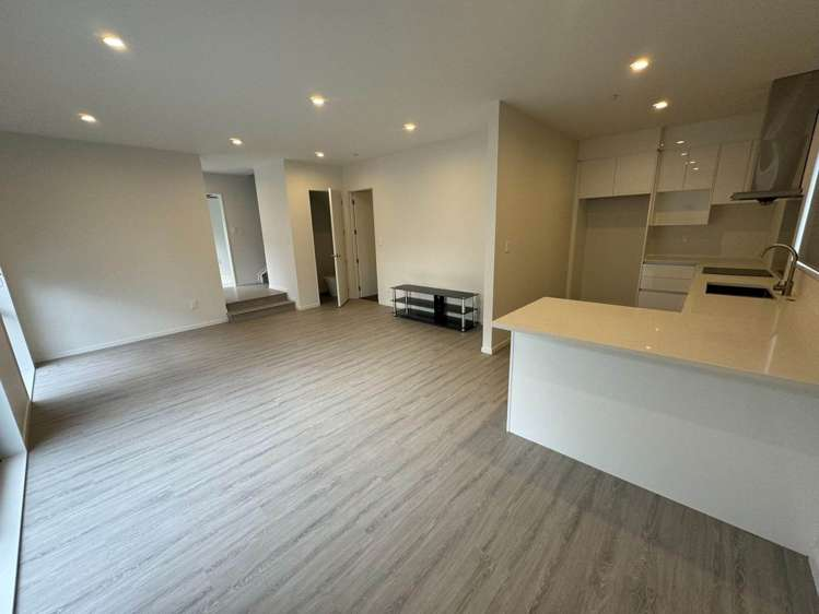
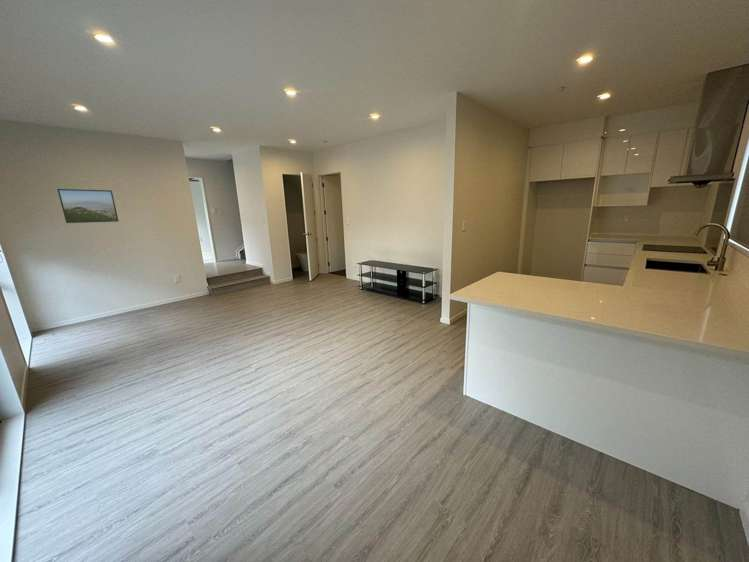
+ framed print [56,188,120,224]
